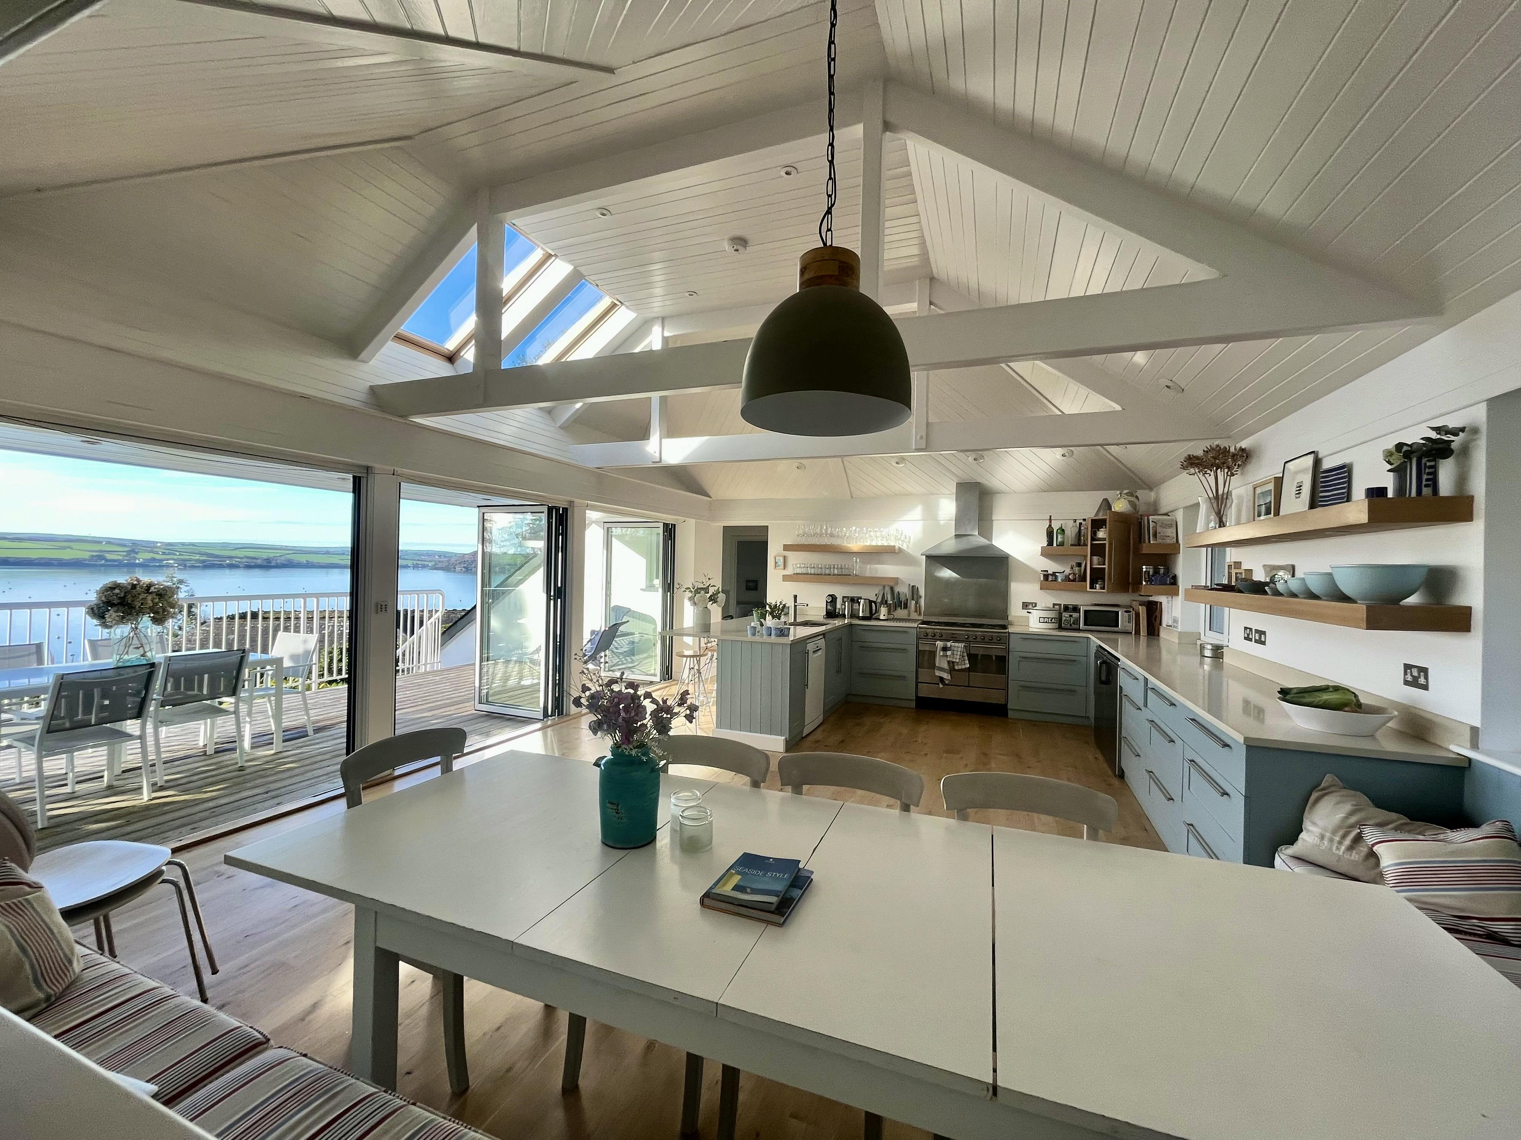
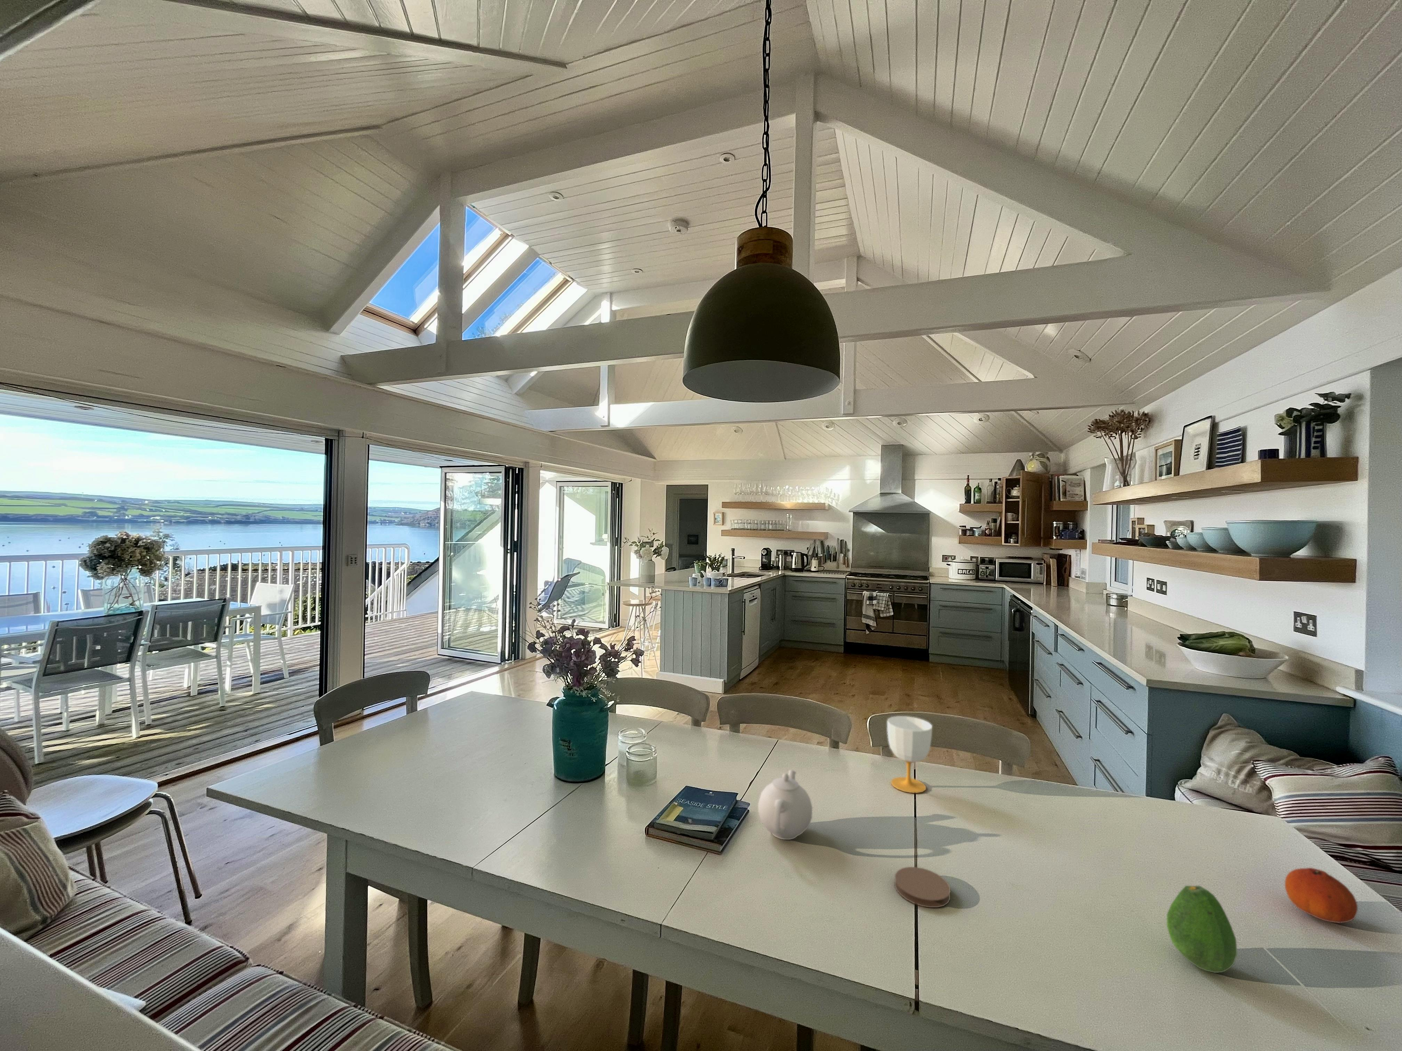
+ fruit [1167,885,1238,973]
+ coaster [894,867,950,907]
+ teapot [757,769,812,840]
+ cup [886,715,933,794]
+ fruit [1285,868,1358,923]
